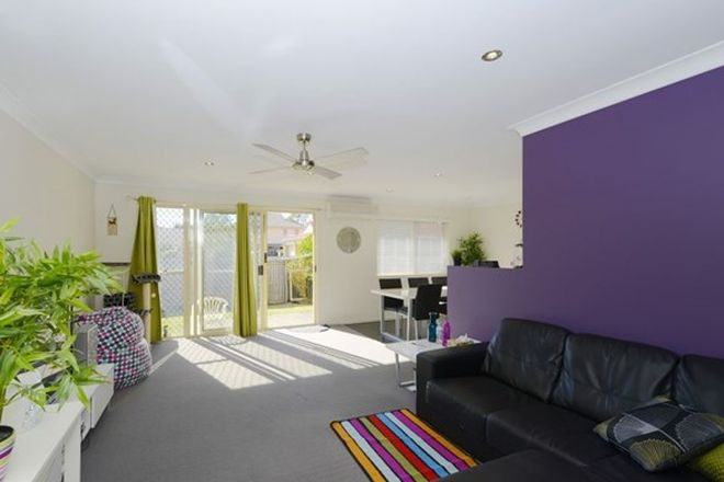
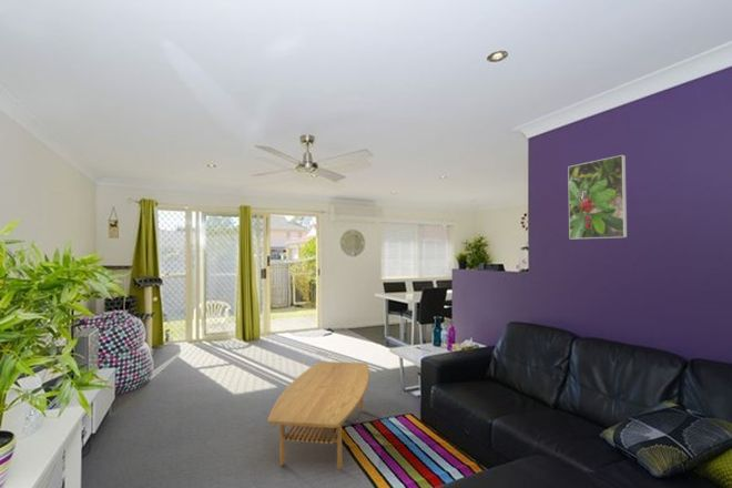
+ coffee table [266,360,370,471]
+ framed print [567,154,628,240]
